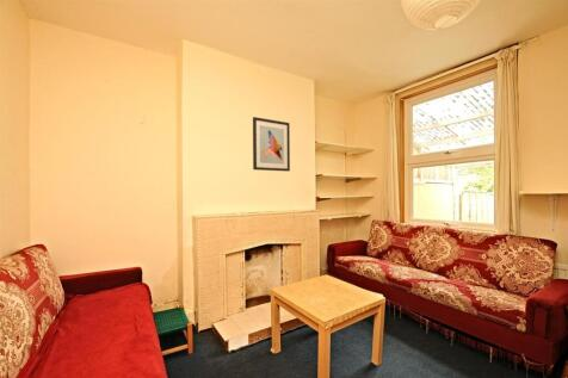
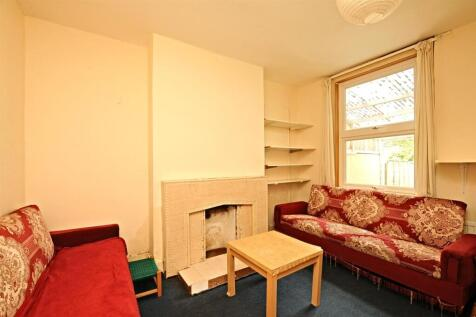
- wall art [252,116,291,173]
